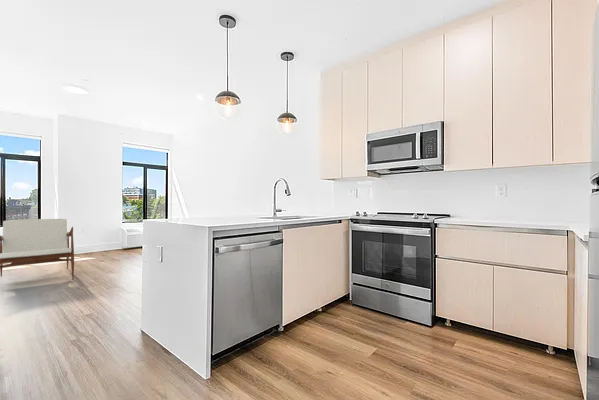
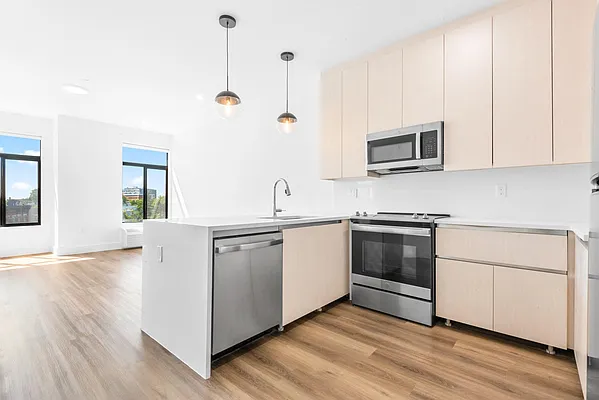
- armchair [0,218,75,281]
